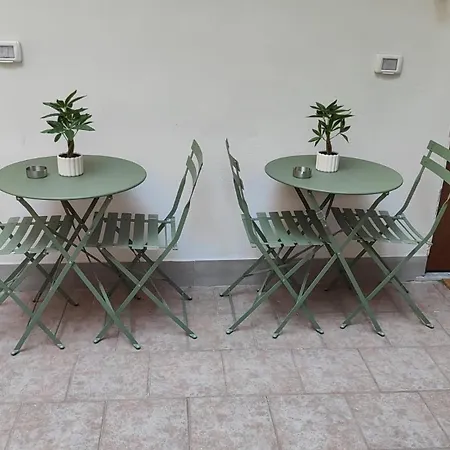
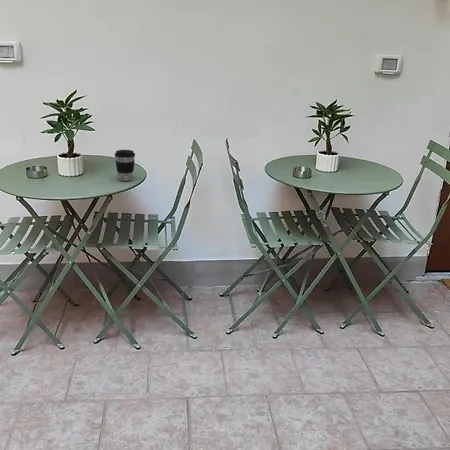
+ coffee cup [114,149,136,182]
